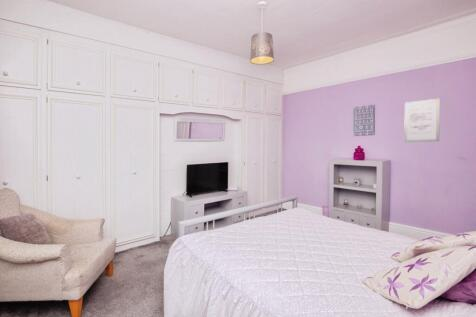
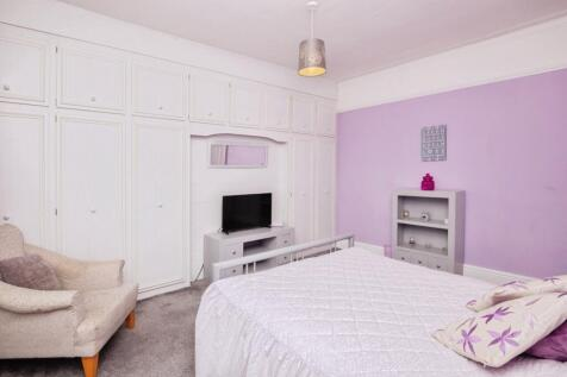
- wall art [403,97,441,143]
